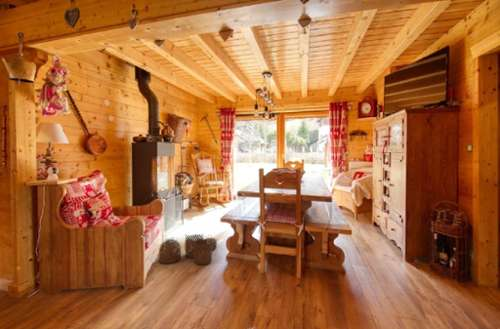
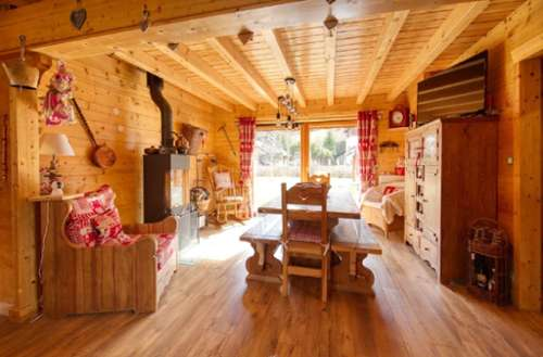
- woven basket [157,232,218,266]
